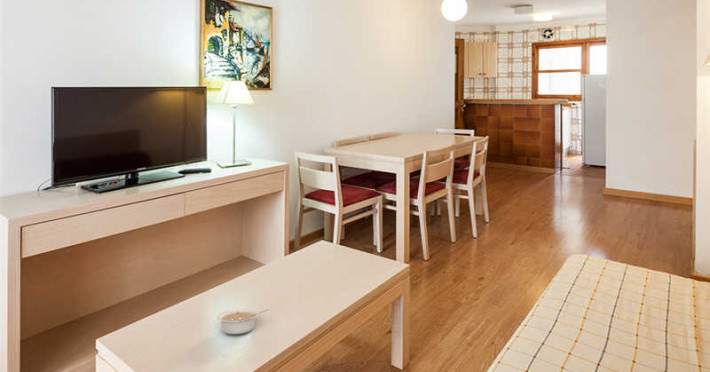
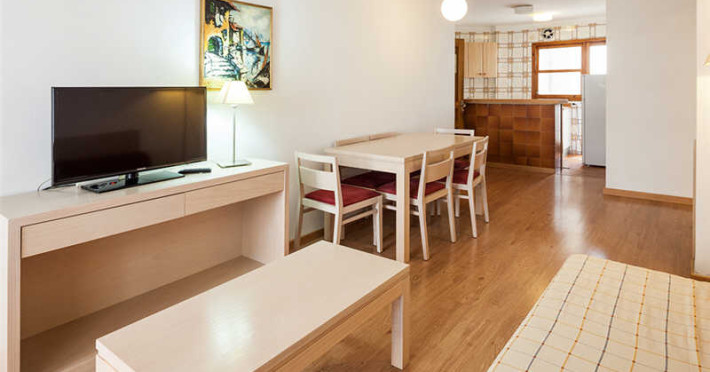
- legume [216,307,270,335]
